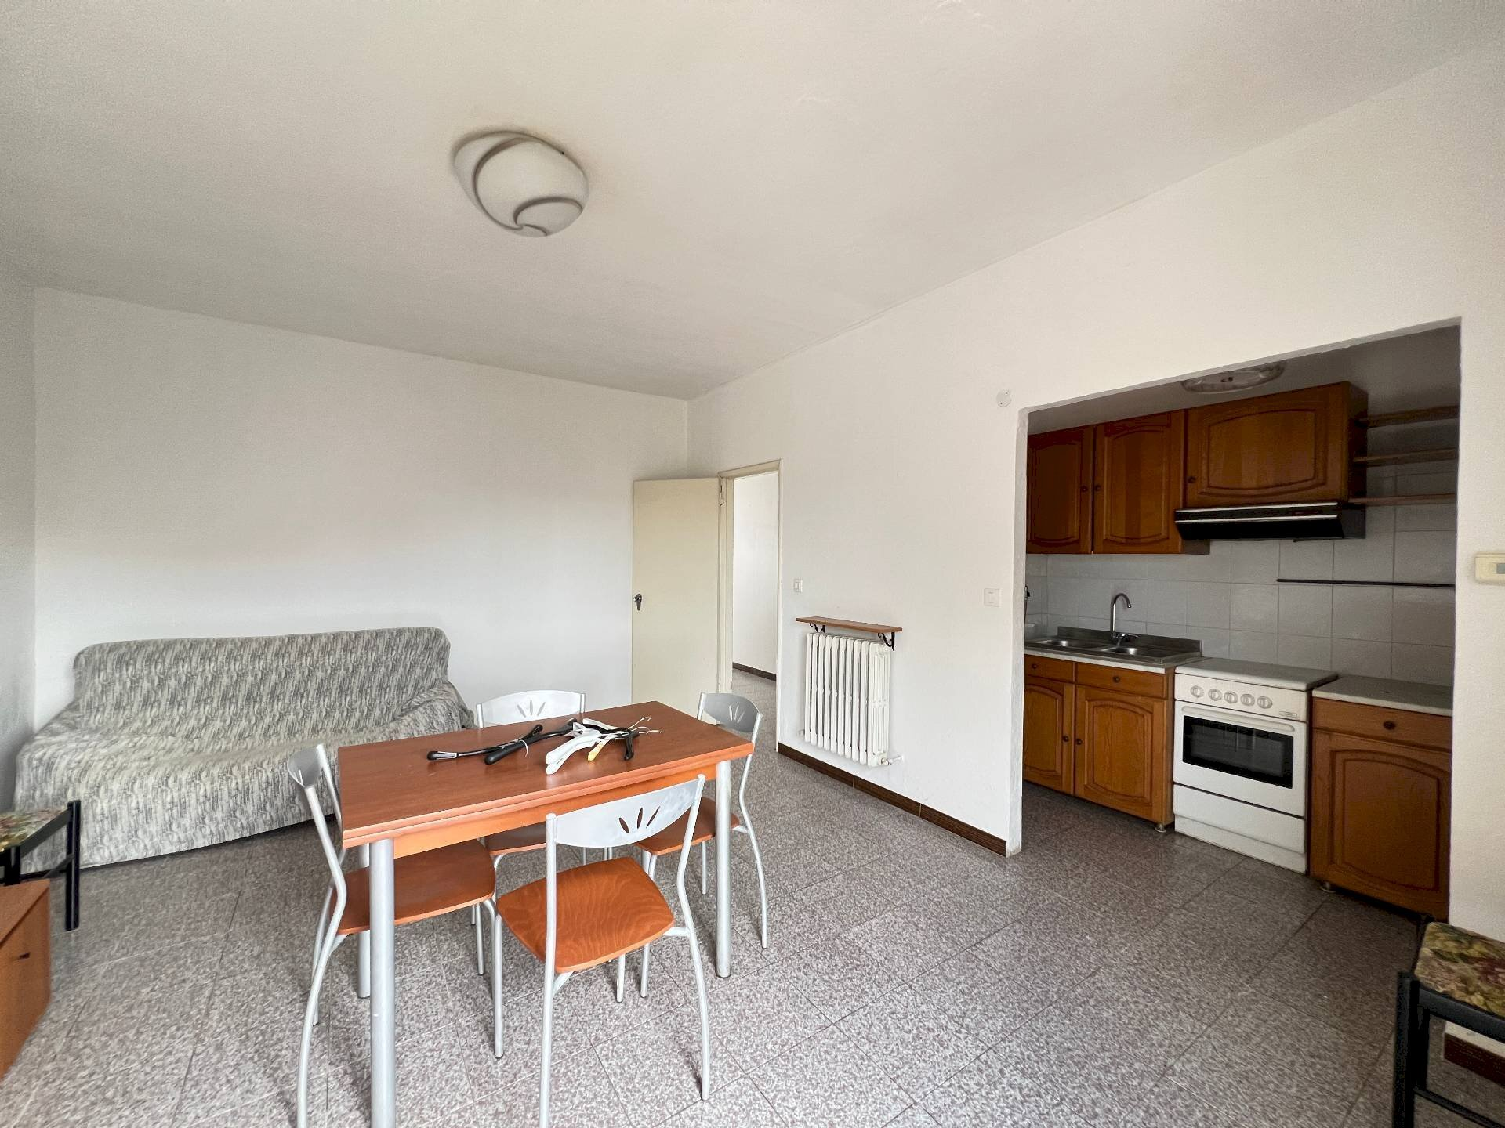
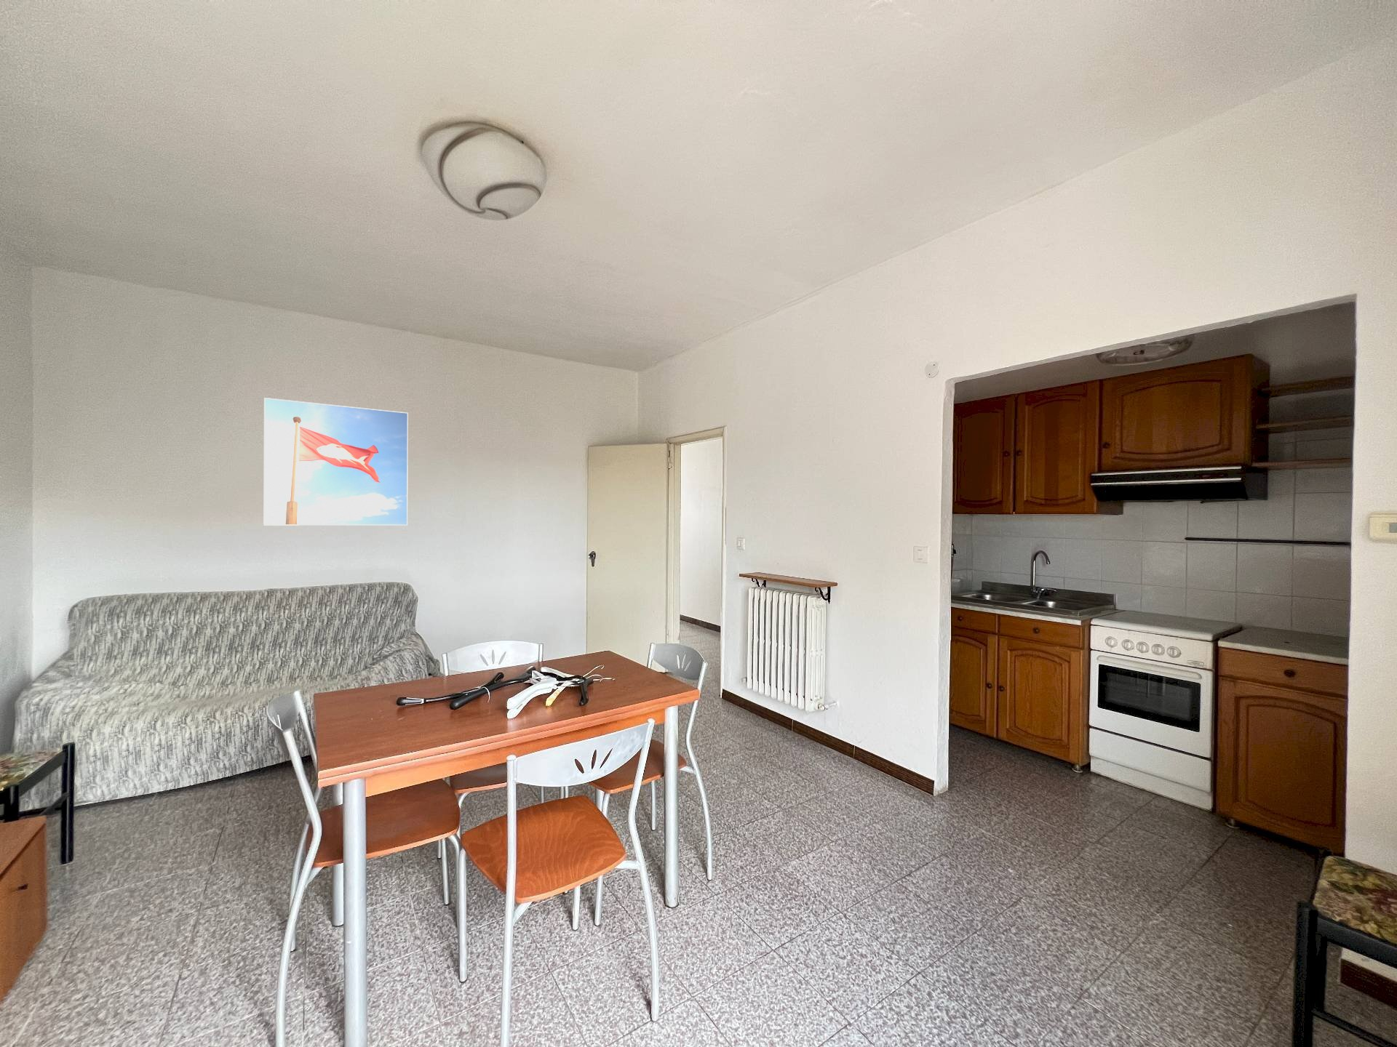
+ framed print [263,397,409,527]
